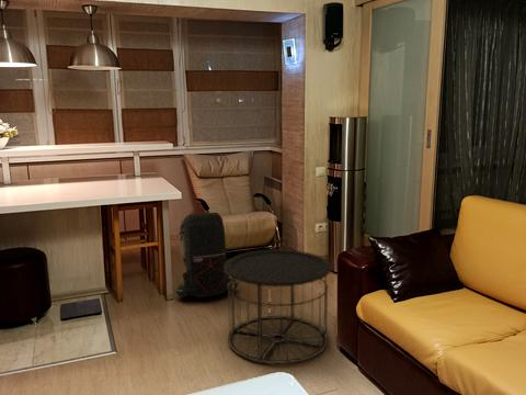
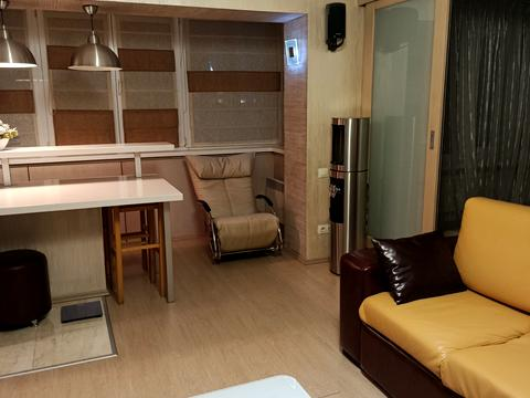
- side table [225,249,332,365]
- backpack [174,212,239,298]
